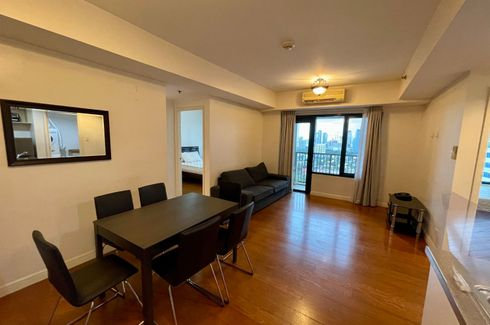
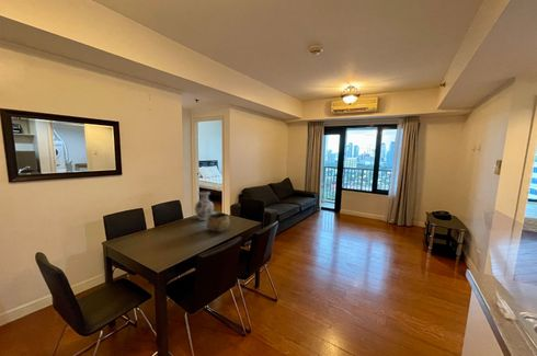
+ decorative bowl [206,211,231,233]
+ vase [193,191,215,221]
